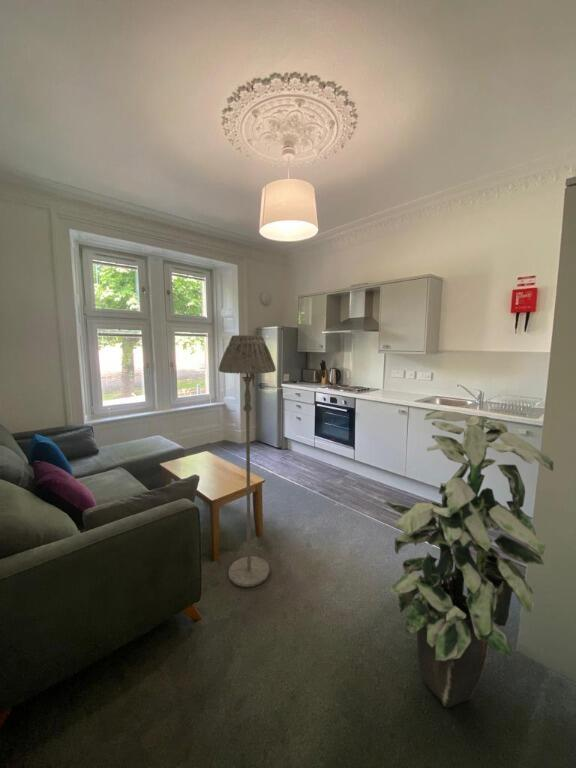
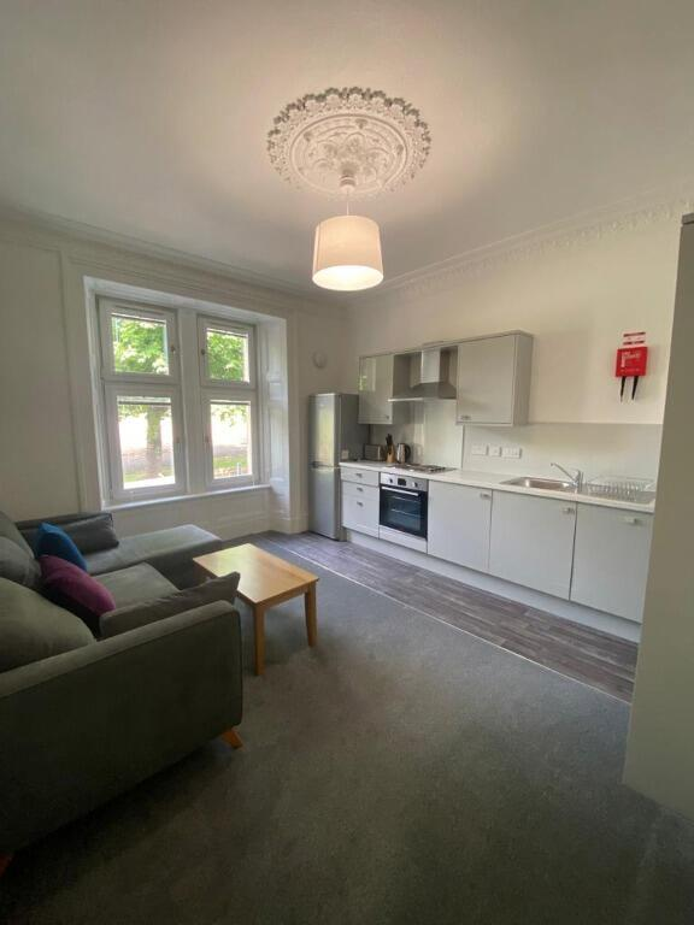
- indoor plant [383,410,555,708]
- floor lamp [218,334,277,588]
